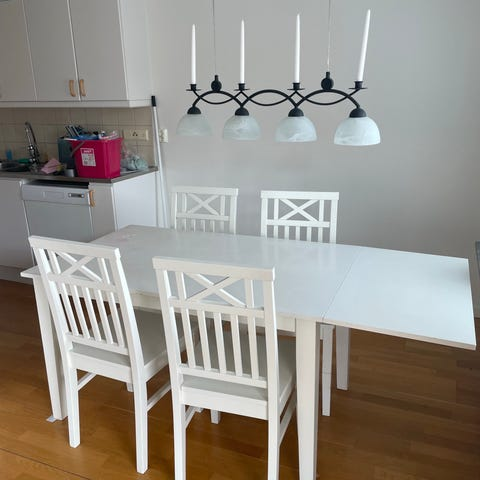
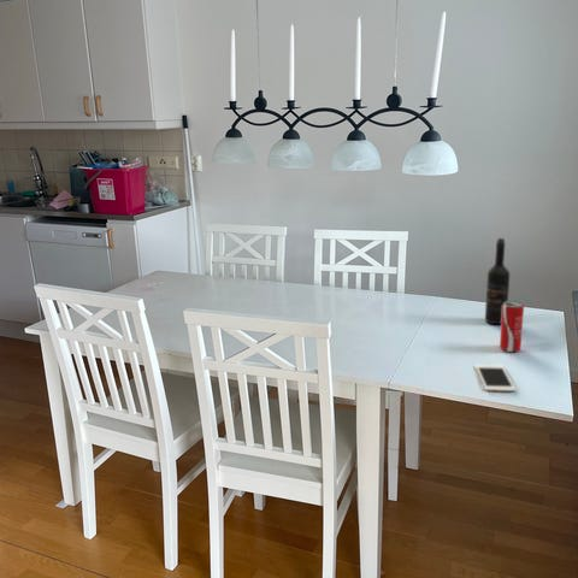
+ beverage can [499,300,525,353]
+ wine bottle [484,237,511,325]
+ cell phone [474,364,517,393]
